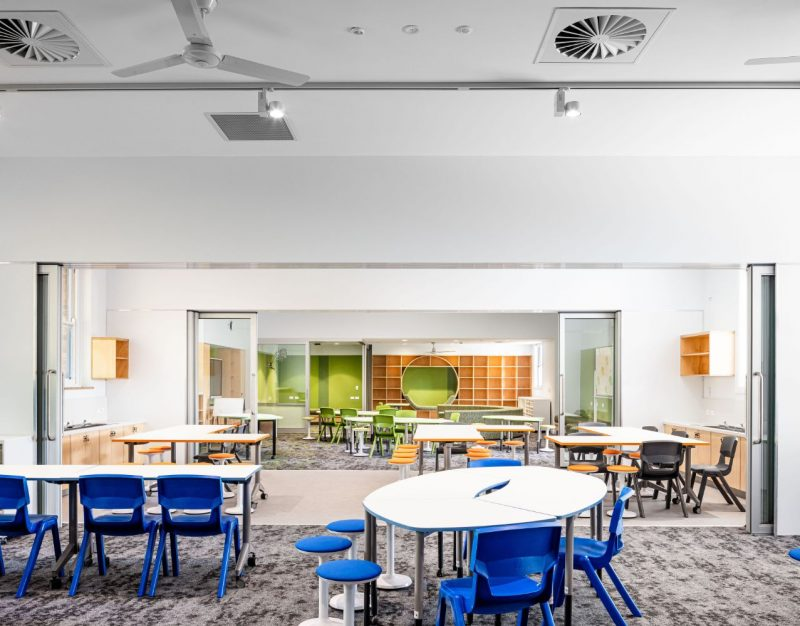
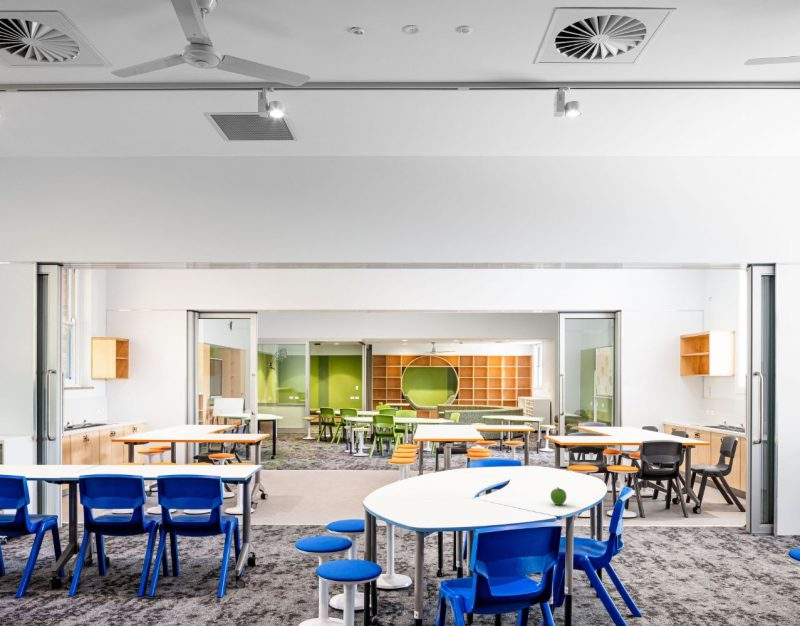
+ fruit [549,487,568,506]
